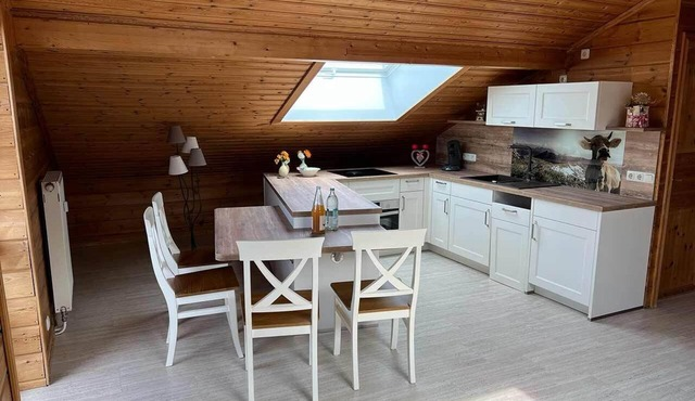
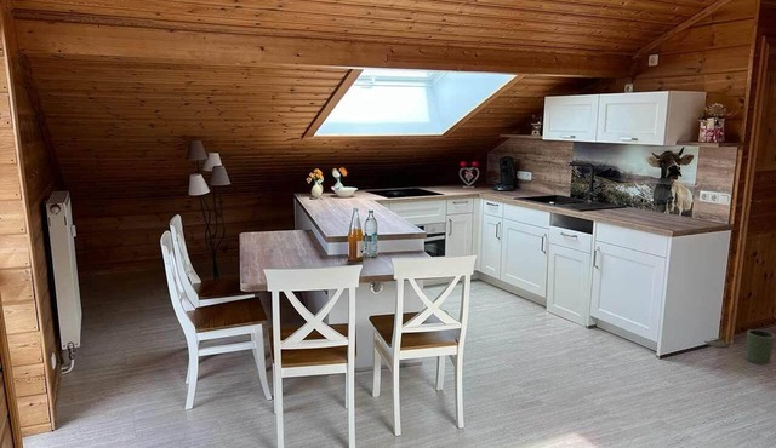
+ trash can [703,328,776,366]
